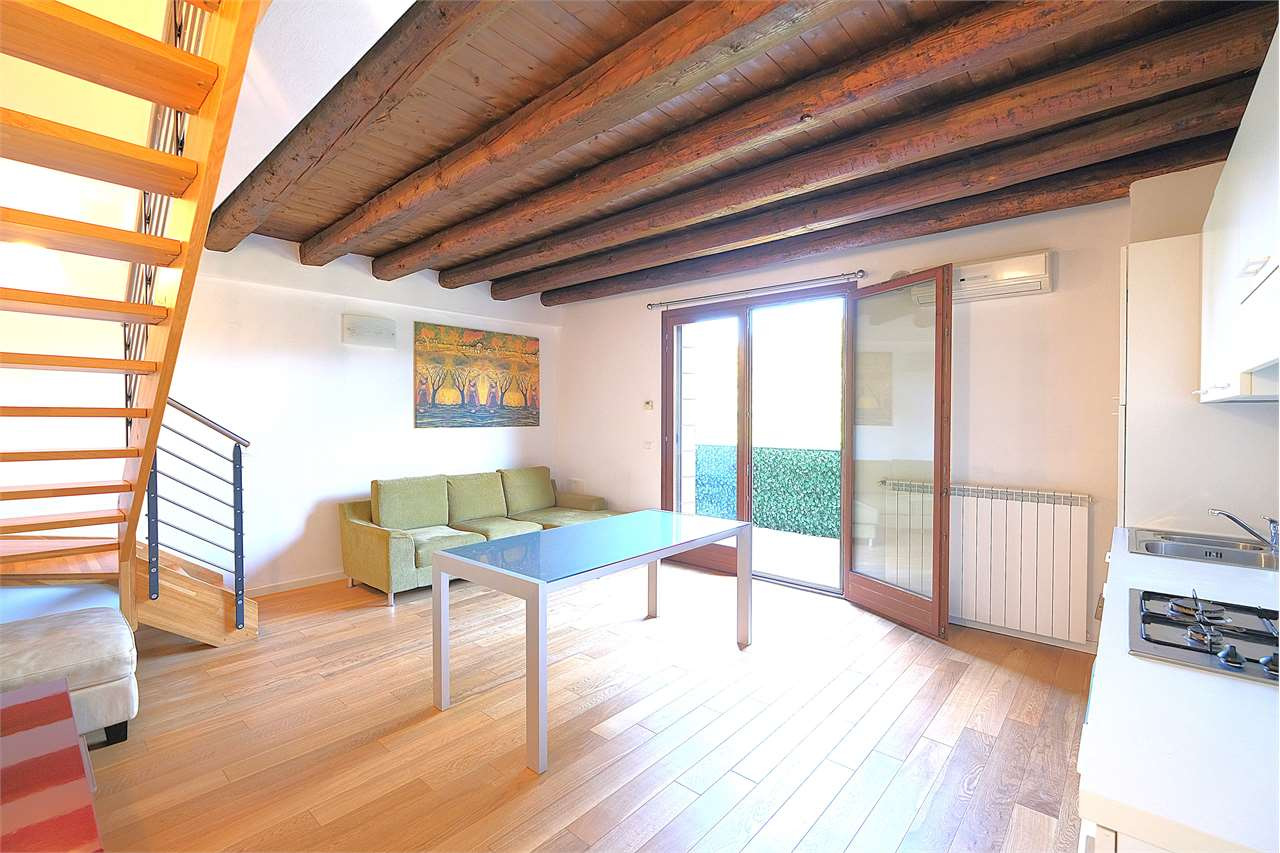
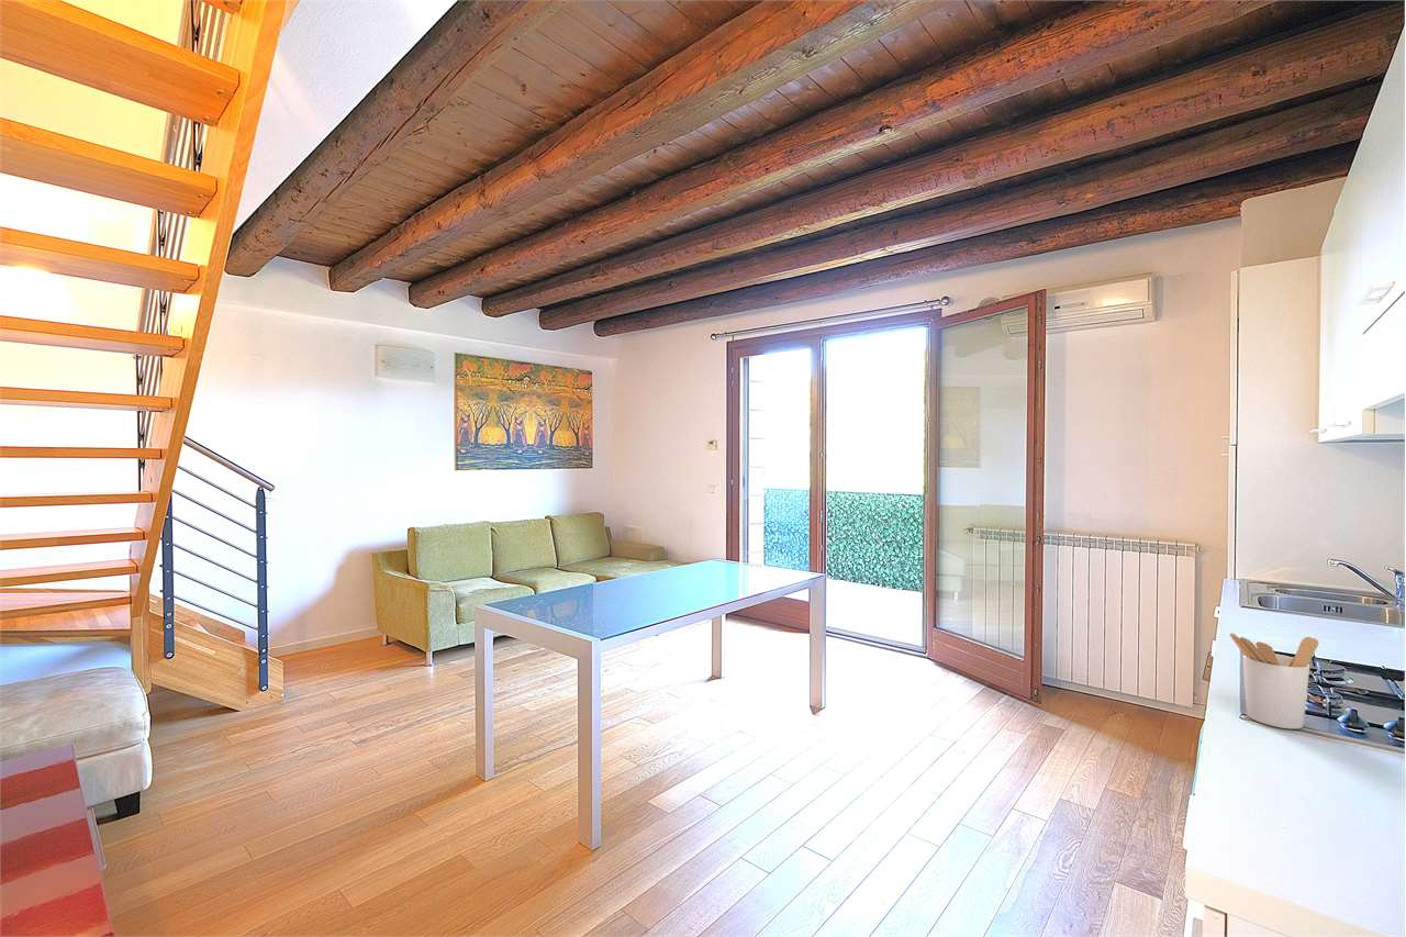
+ utensil holder [1229,632,1319,730]
